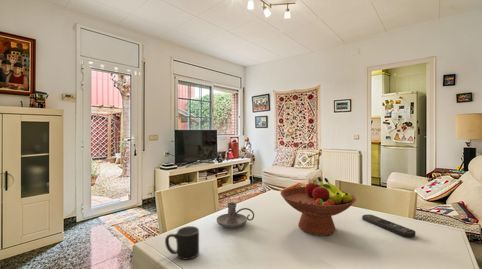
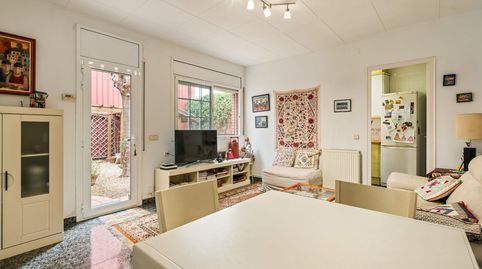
- fruit bowl [280,176,357,236]
- candle holder [216,202,255,229]
- mug [164,225,200,260]
- remote control [361,214,416,238]
